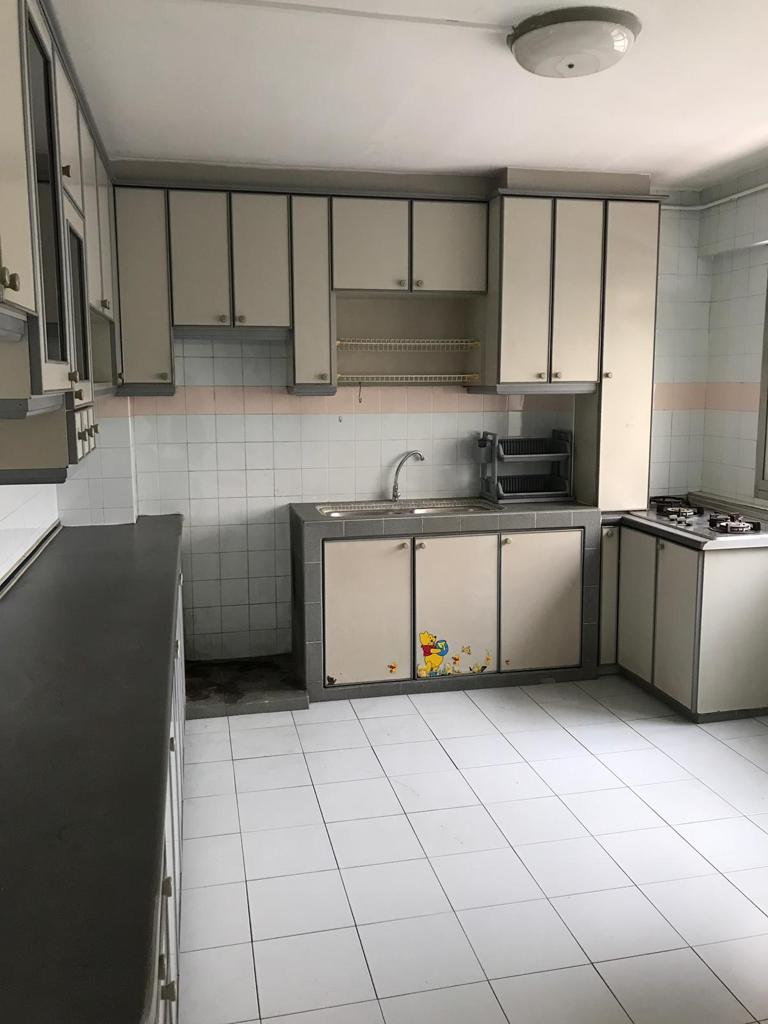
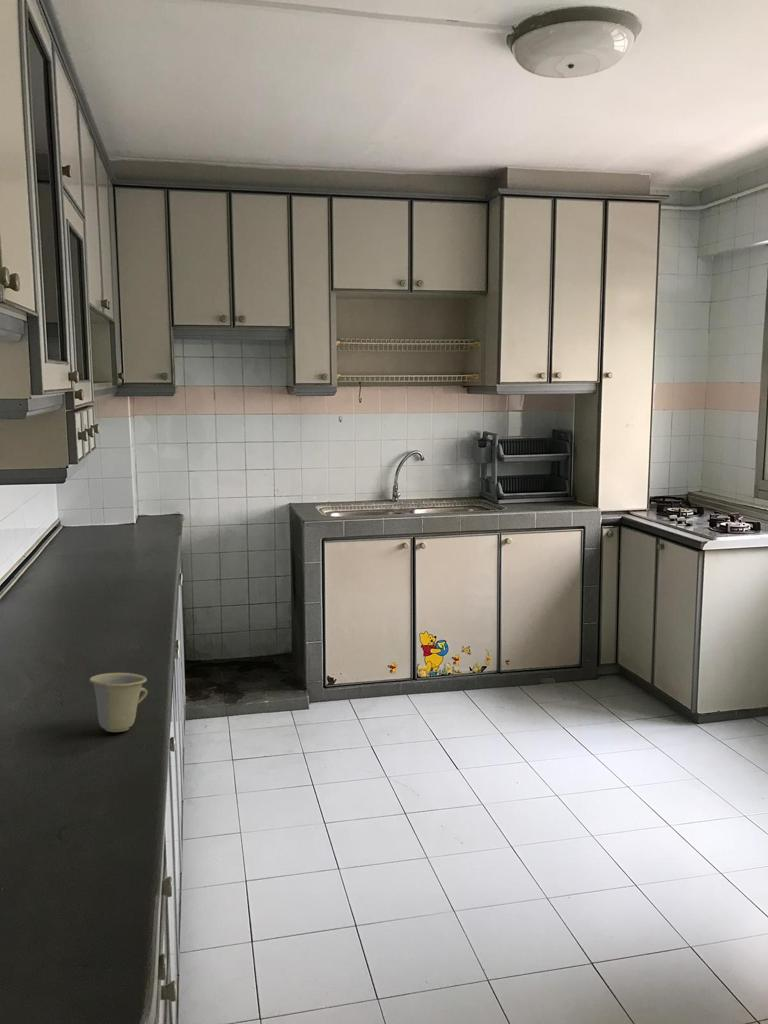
+ cup [88,672,148,733]
